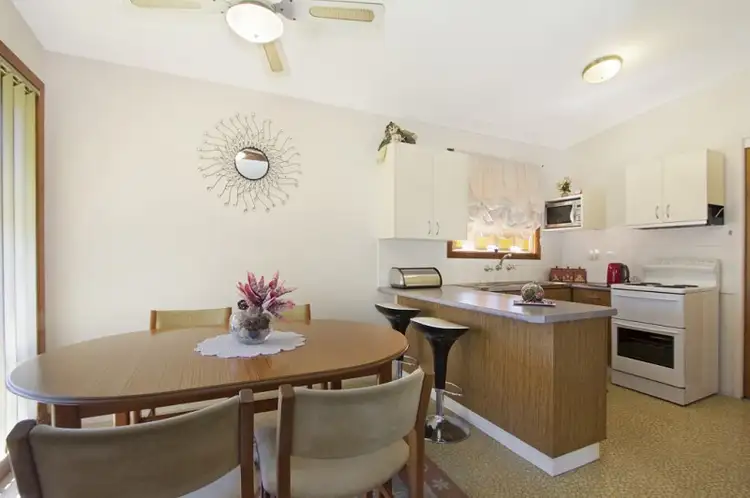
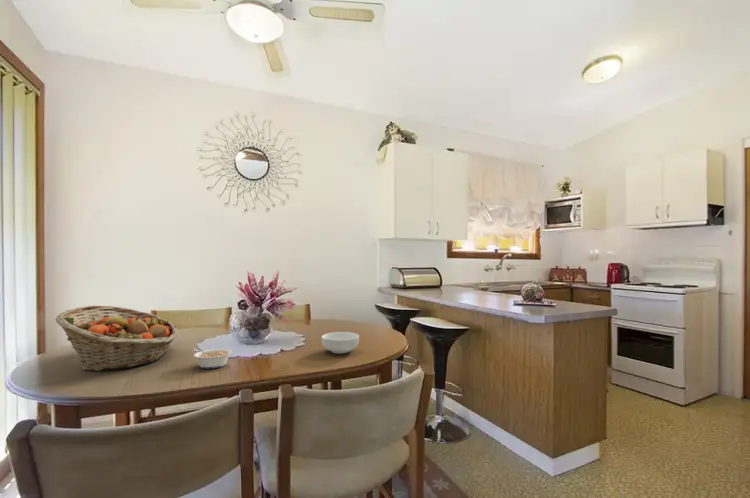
+ fruit basket [55,304,179,373]
+ legume [193,346,233,370]
+ cereal bowl [321,331,360,355]
